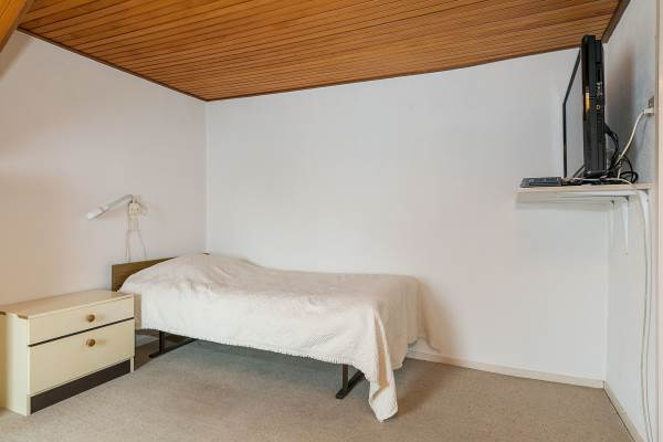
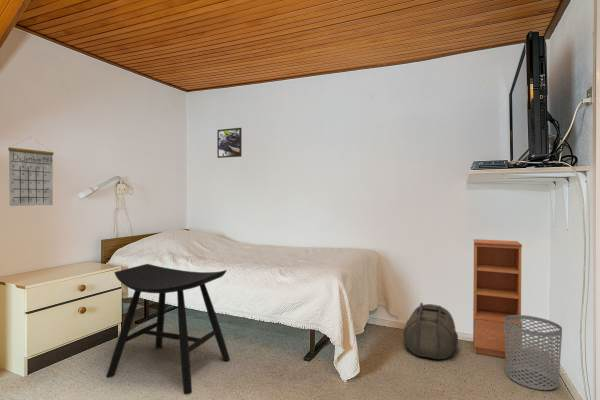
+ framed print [216,127,243,159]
+ bookcase [472,238,523,361]
+ backpack [402,302,459,361]
+ calendar [7,136,55,207]
+ waste bin [504,314,563,391]
+ stool [105,263,231,395]
